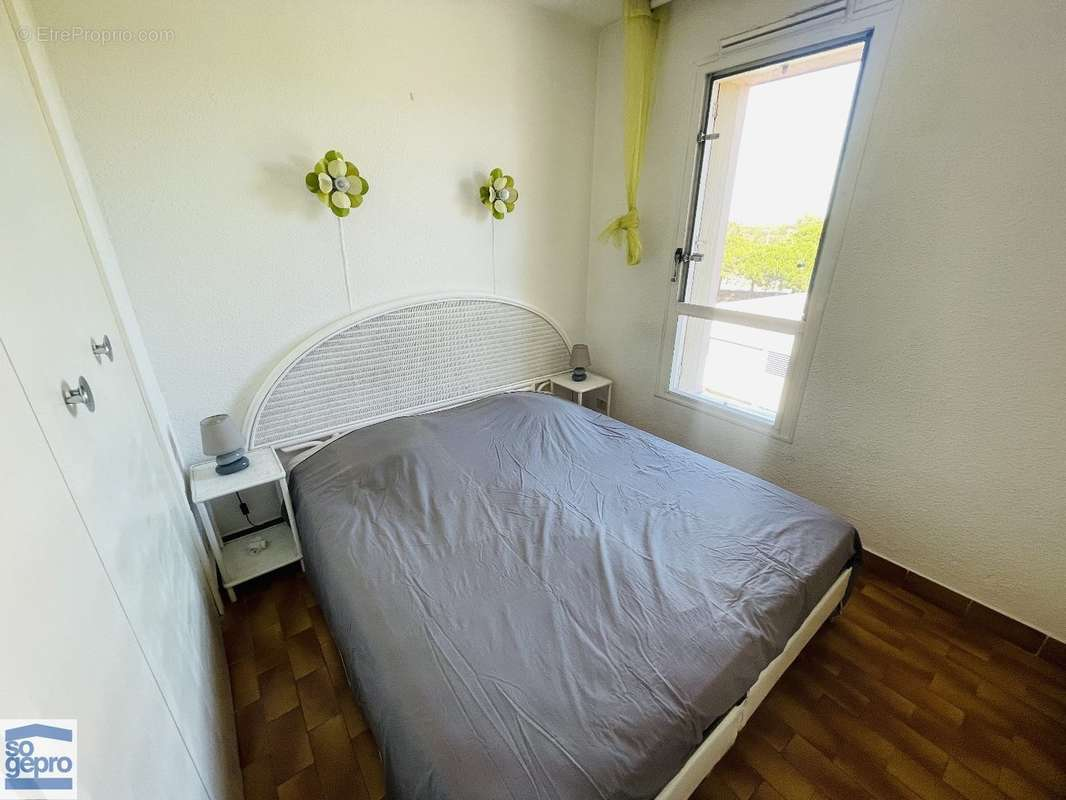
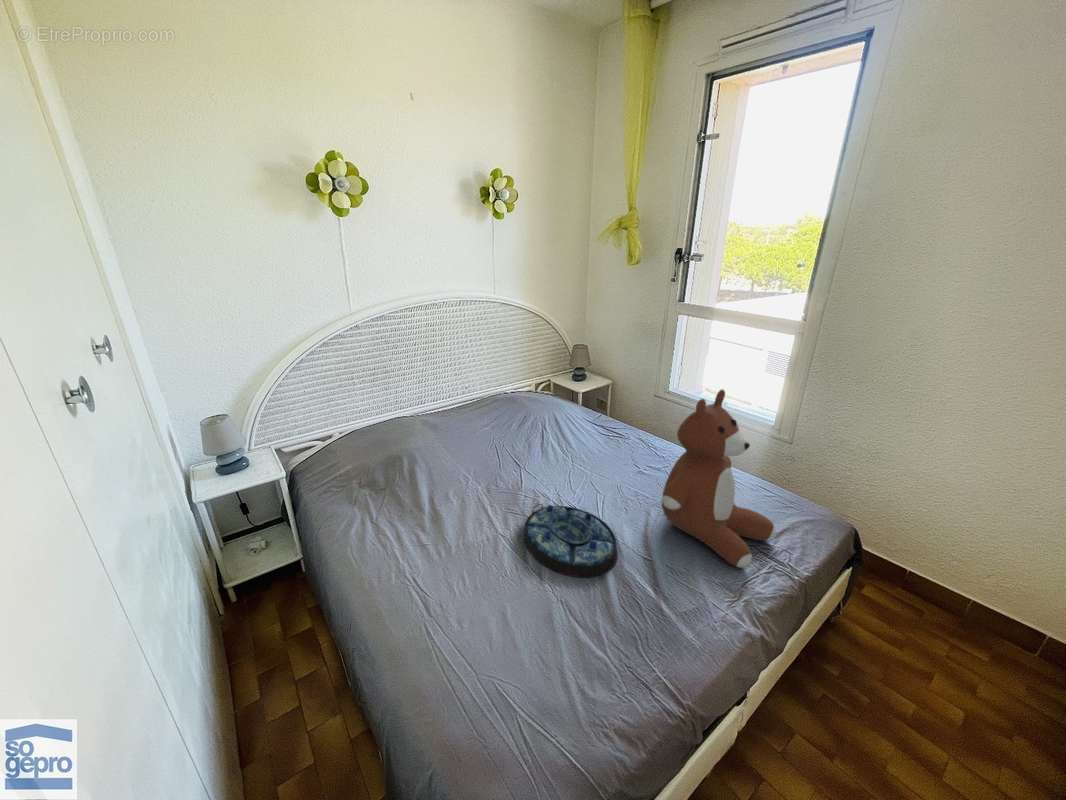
+ serving tray [523,503,619,578]
+ teddy bear [661,388,776,569]
